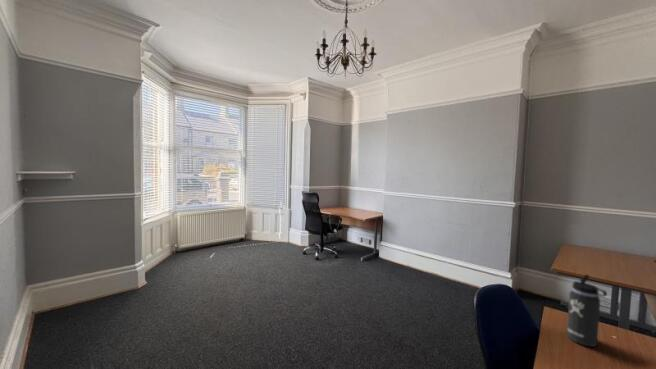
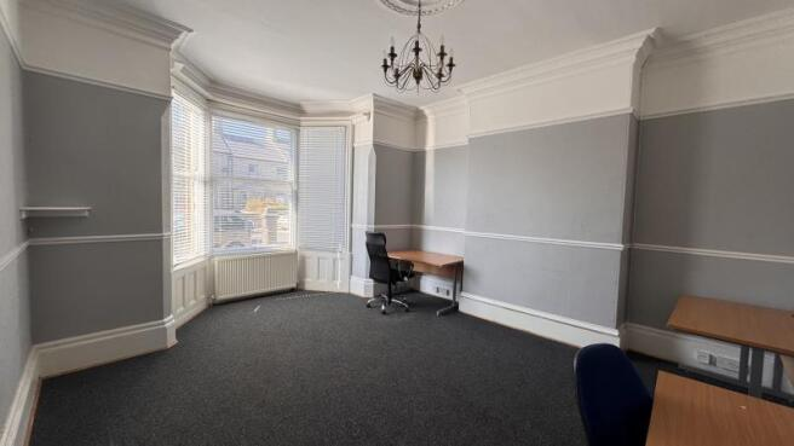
- thermos bottle [566,274,608,348]
